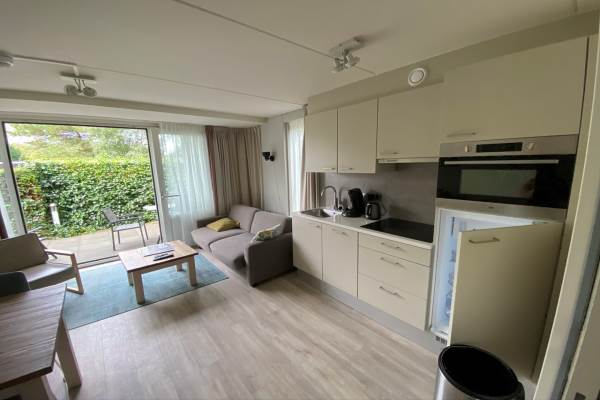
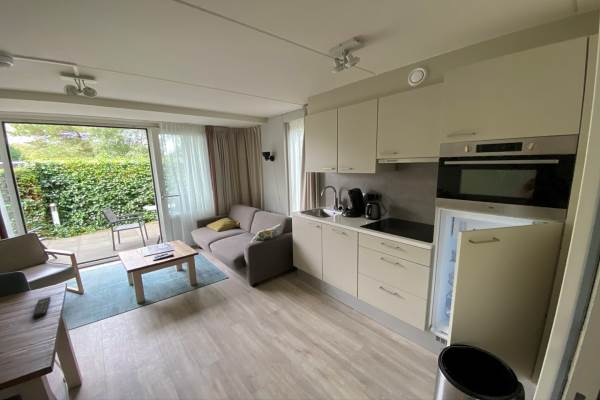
+ remote control [32,296,52,319]
